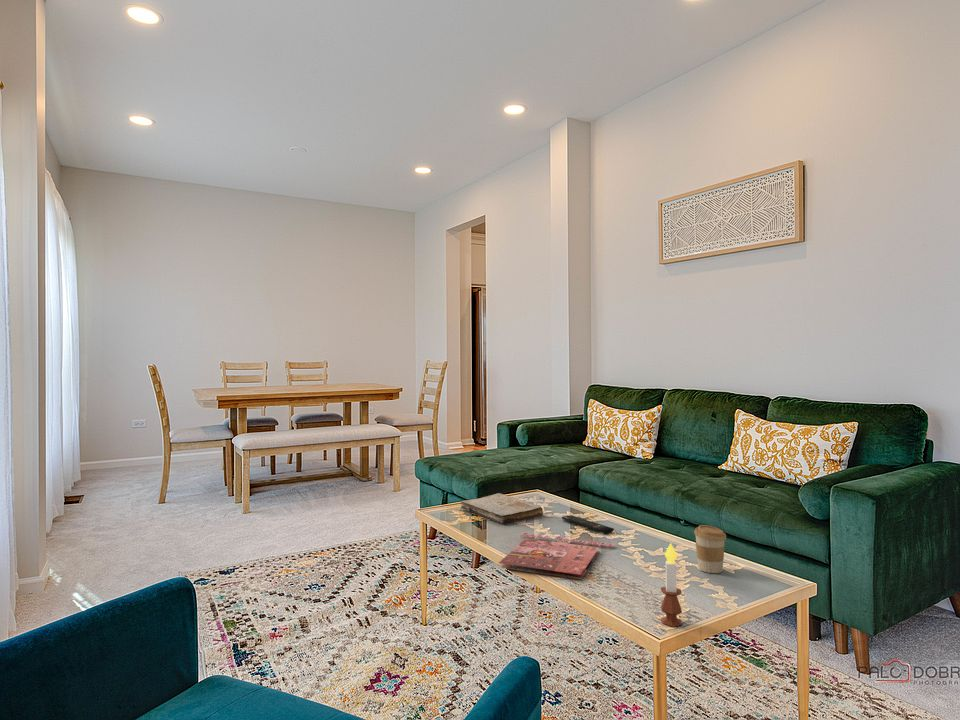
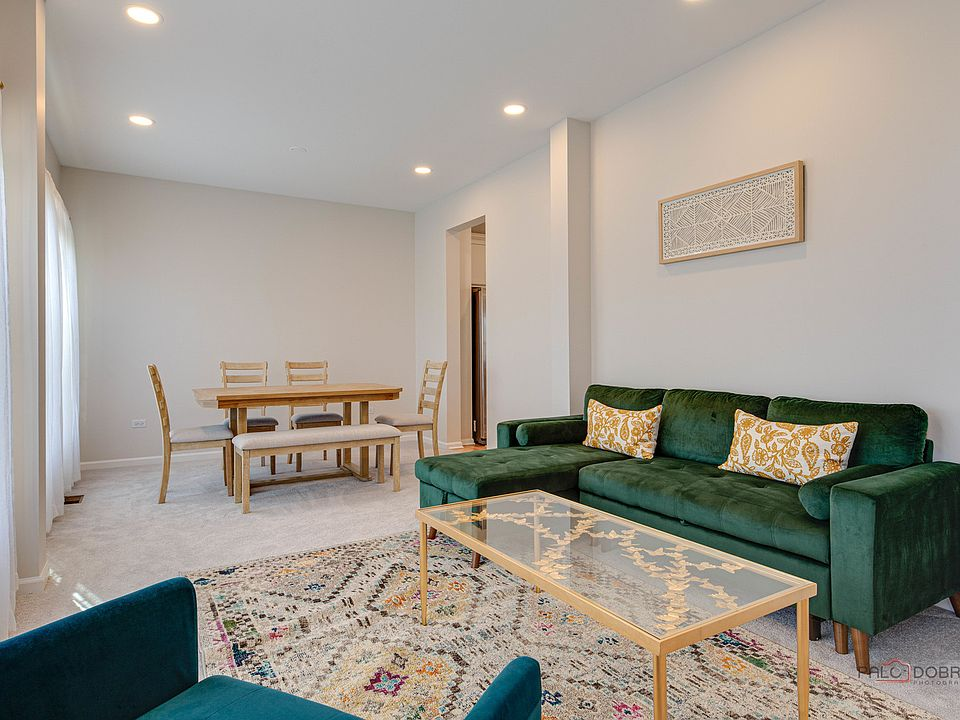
- cover [498,532,615,580]
- book [460,492,544,525]
- candle [660,542,683,627]
- coffee cup [693,524,727,574]
- remote control [561,514,615,535]
